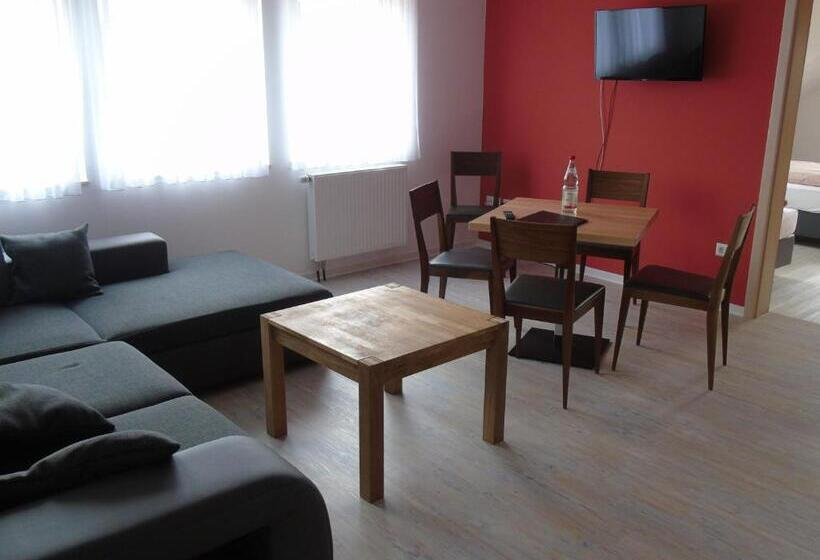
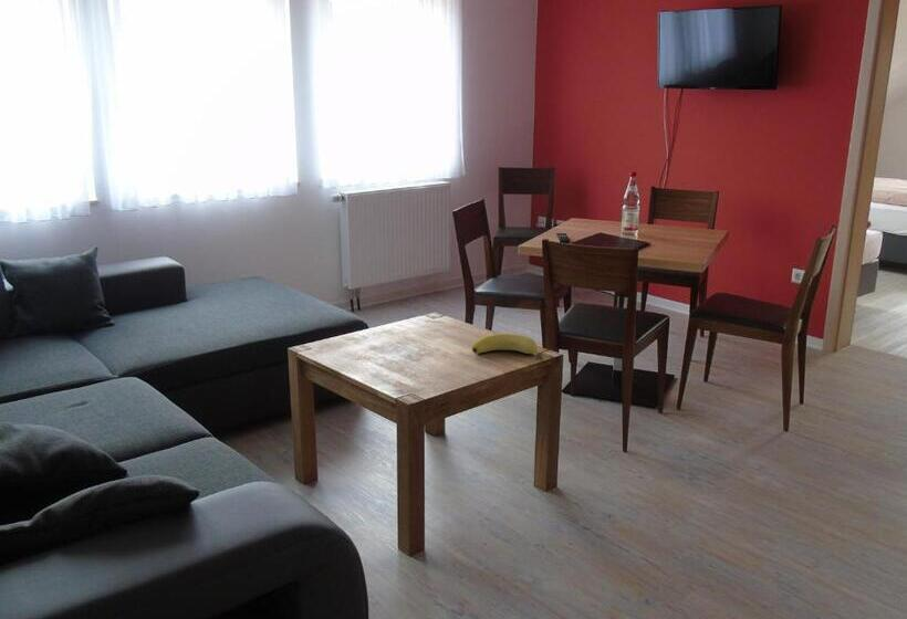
+ banana [471,332,544,361]
